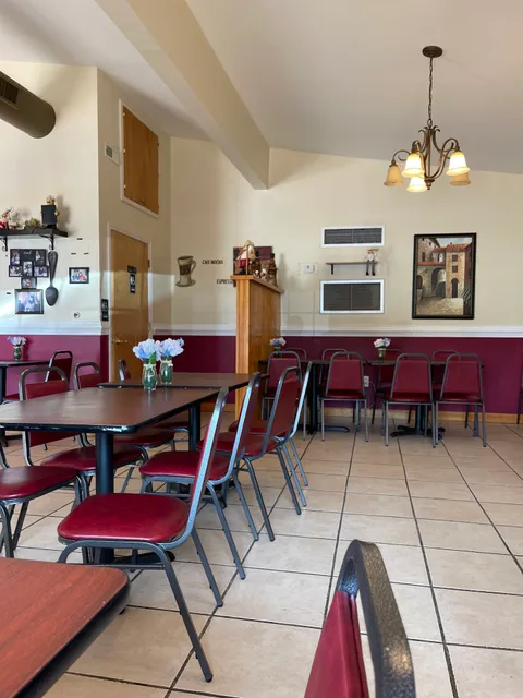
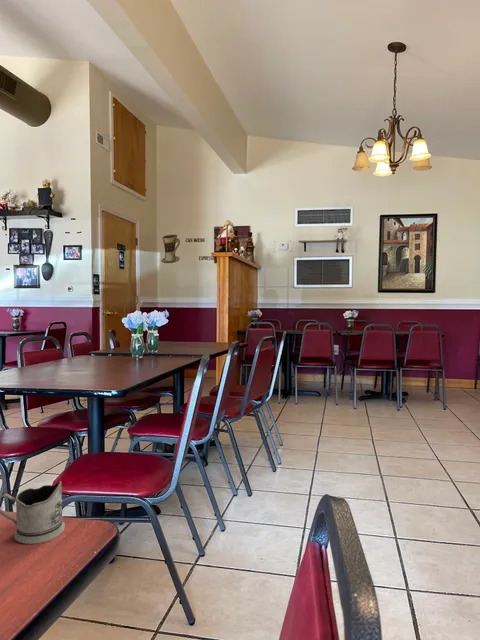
+ tea glass holder [0,480,66,545]
